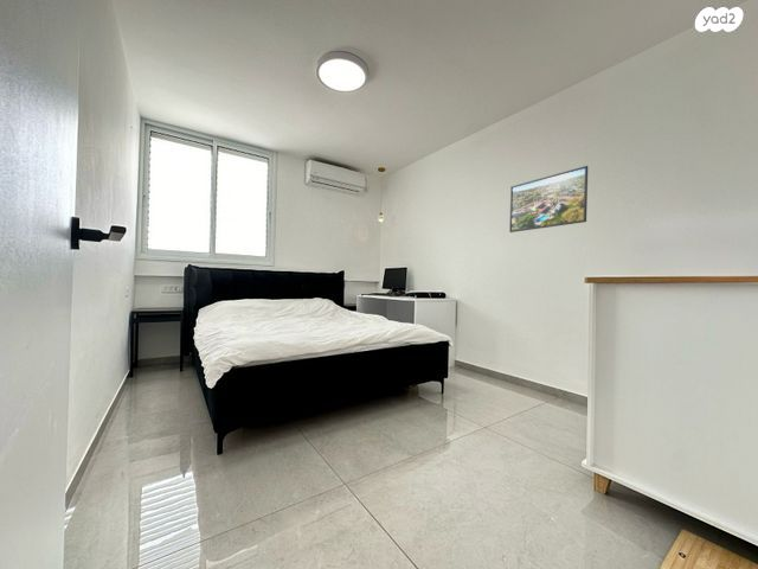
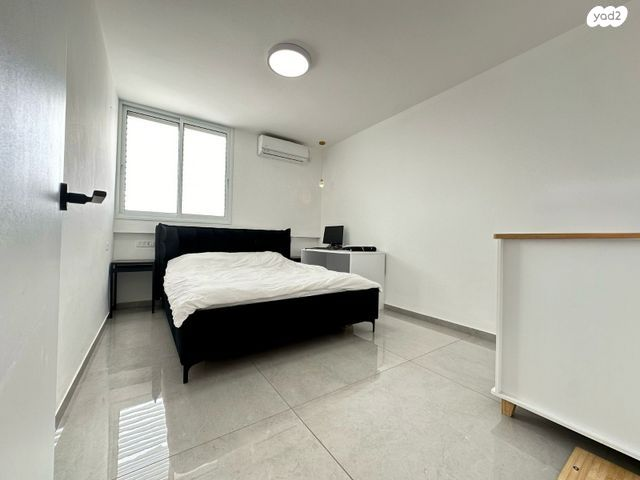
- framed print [508,165,589,234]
